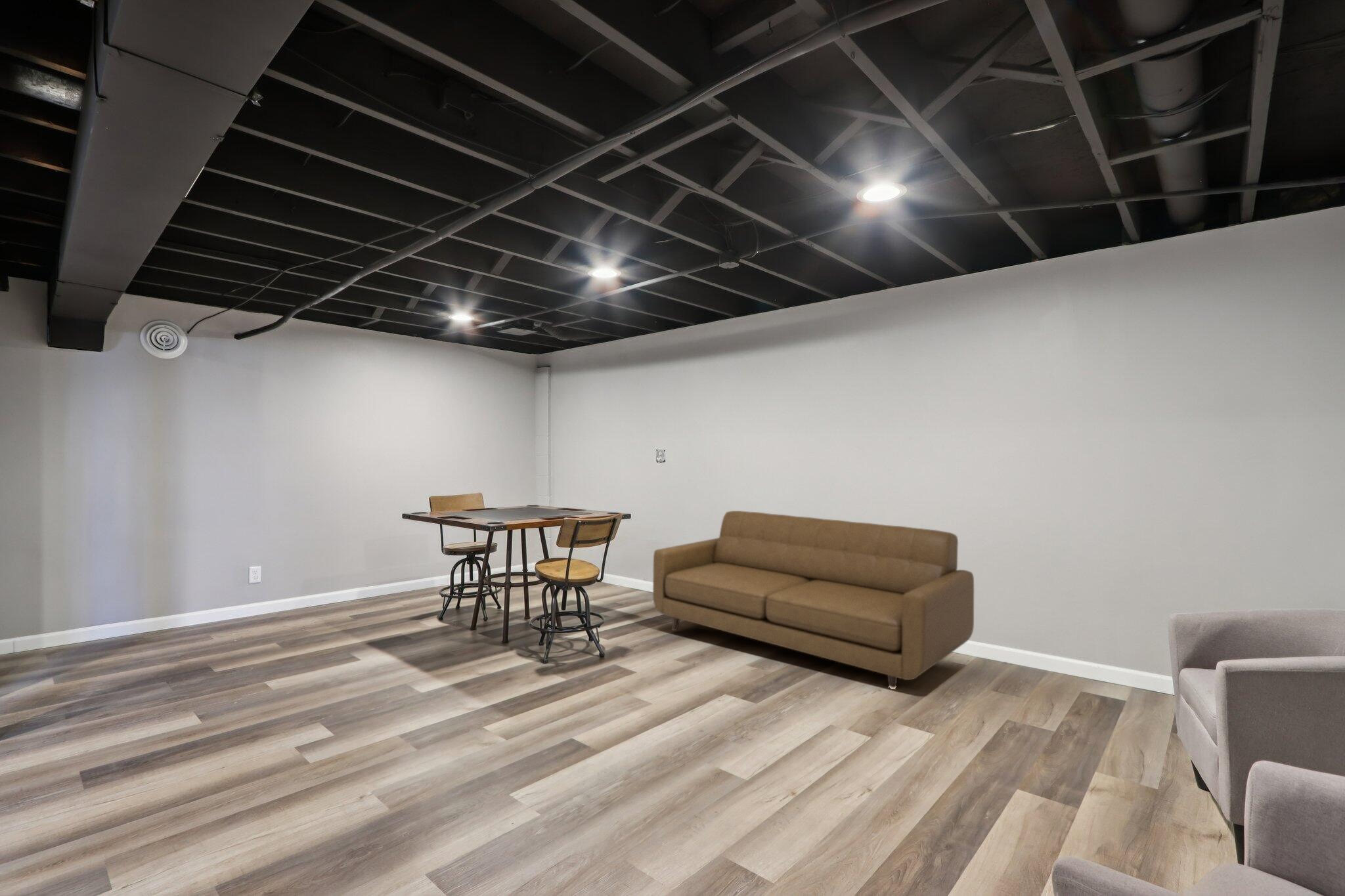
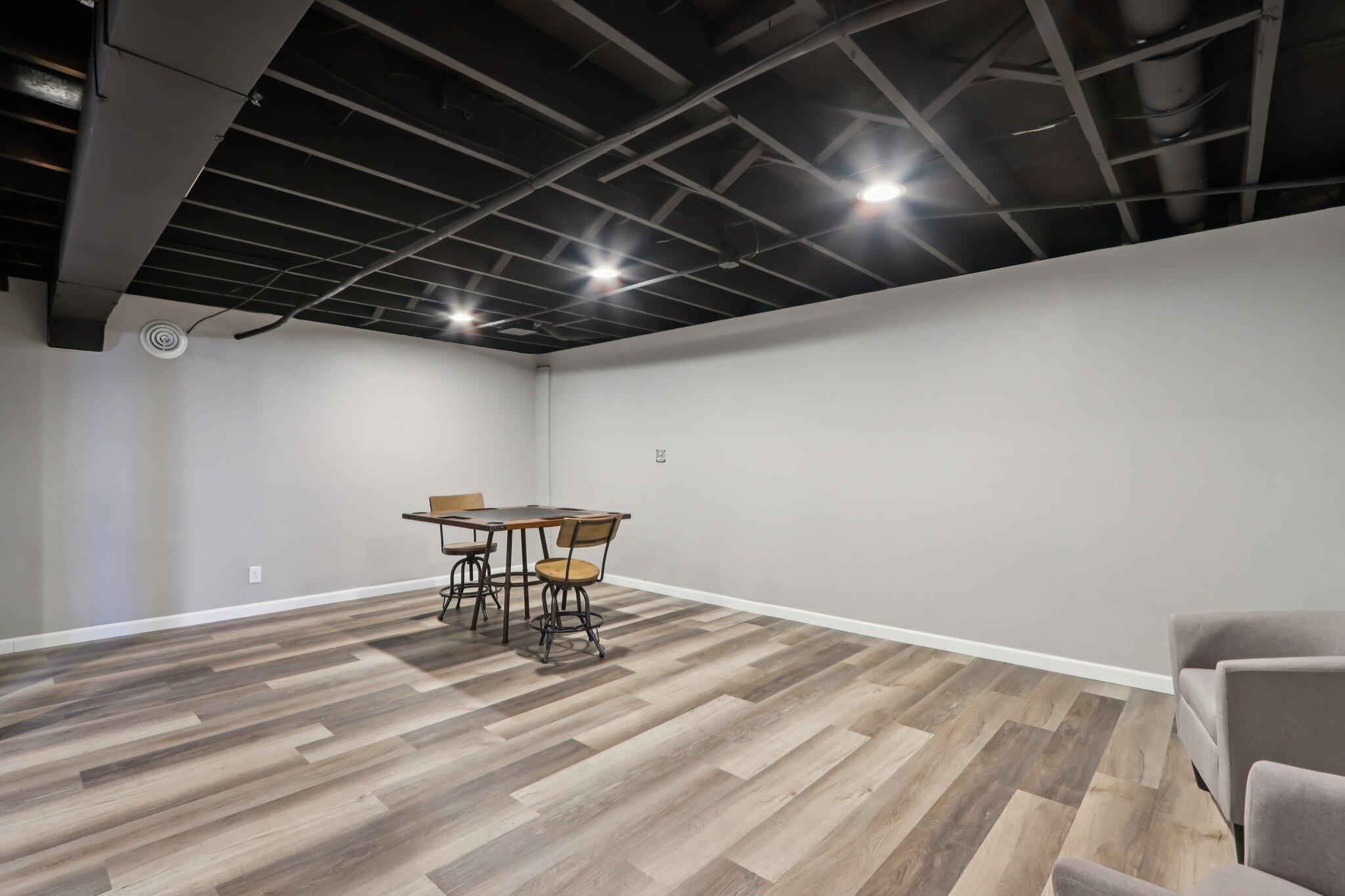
- sofa [652,510,975,688]
